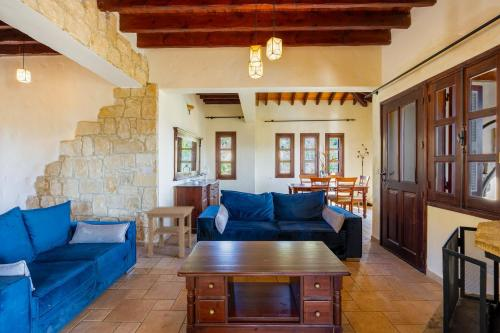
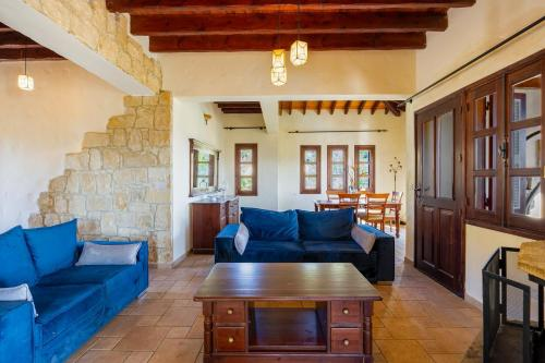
- side table [143,206,195,259]
